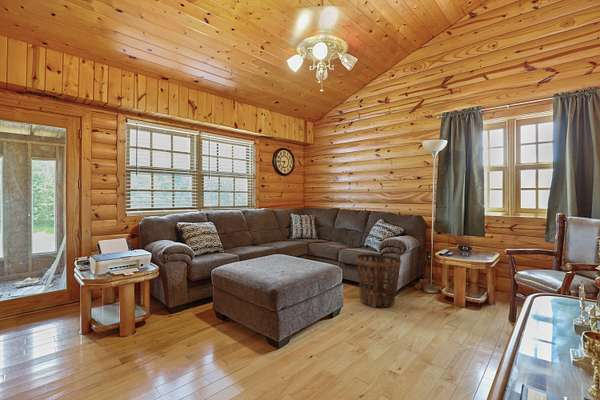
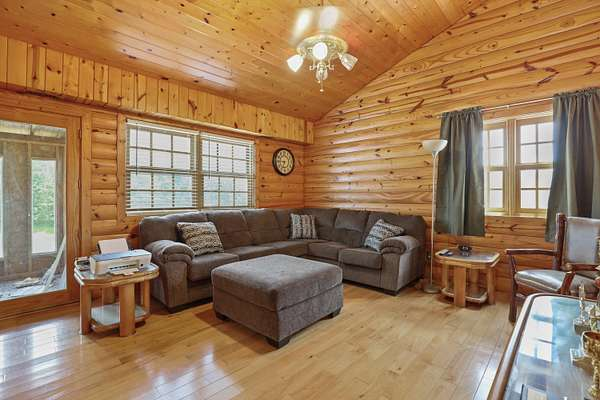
- basket [355,253,402,308]
